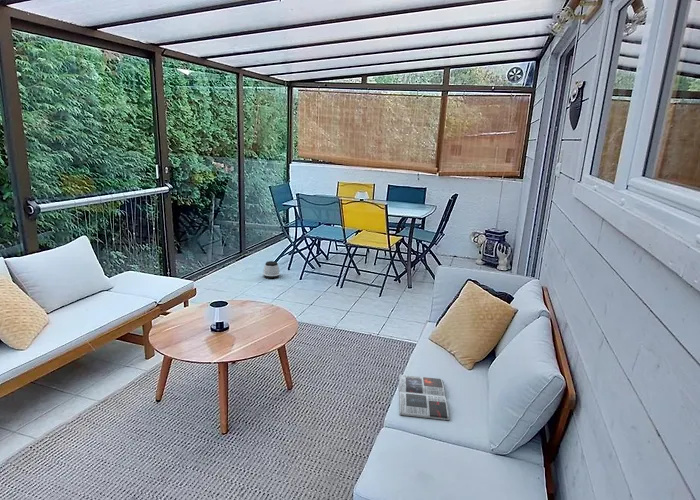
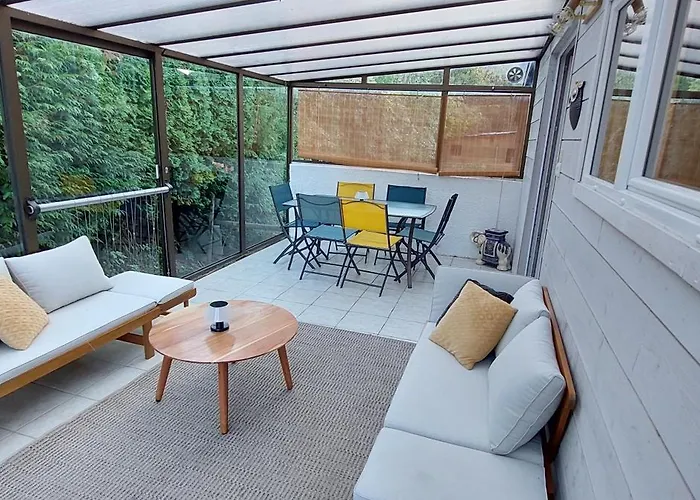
- speaker [262,260,281,279]
- magazine [398,374,450,421]
